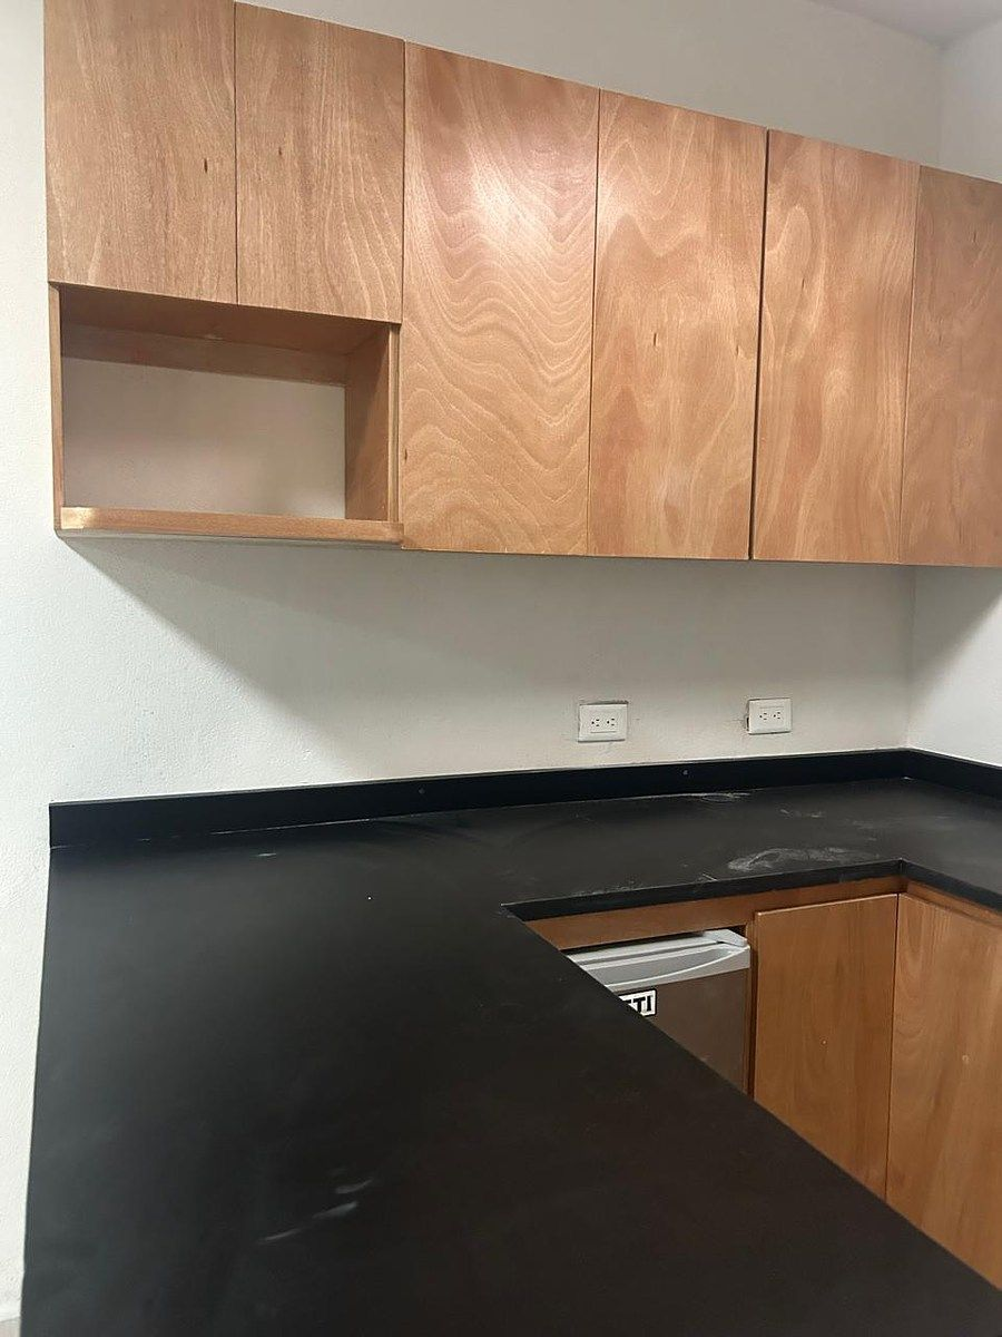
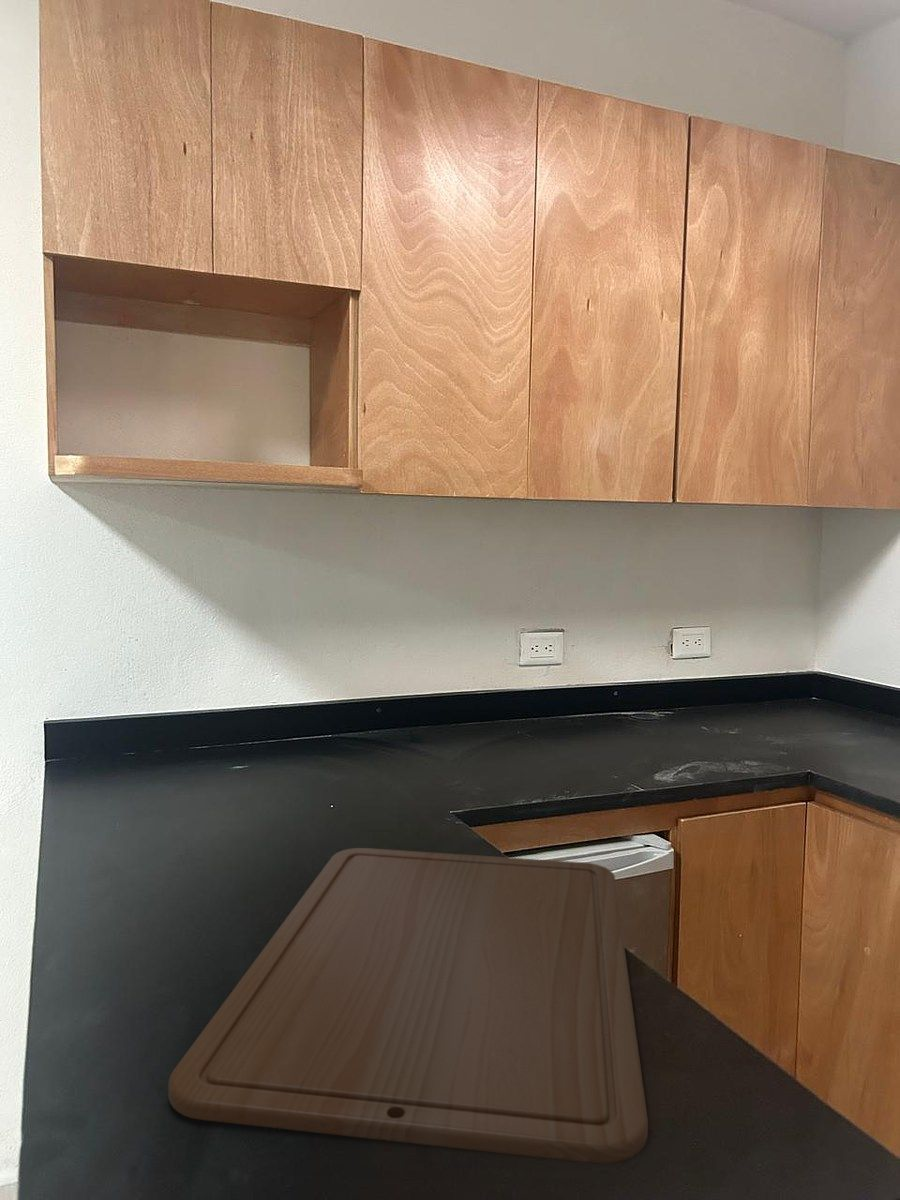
+ chopping board [167,847,649,1164]
